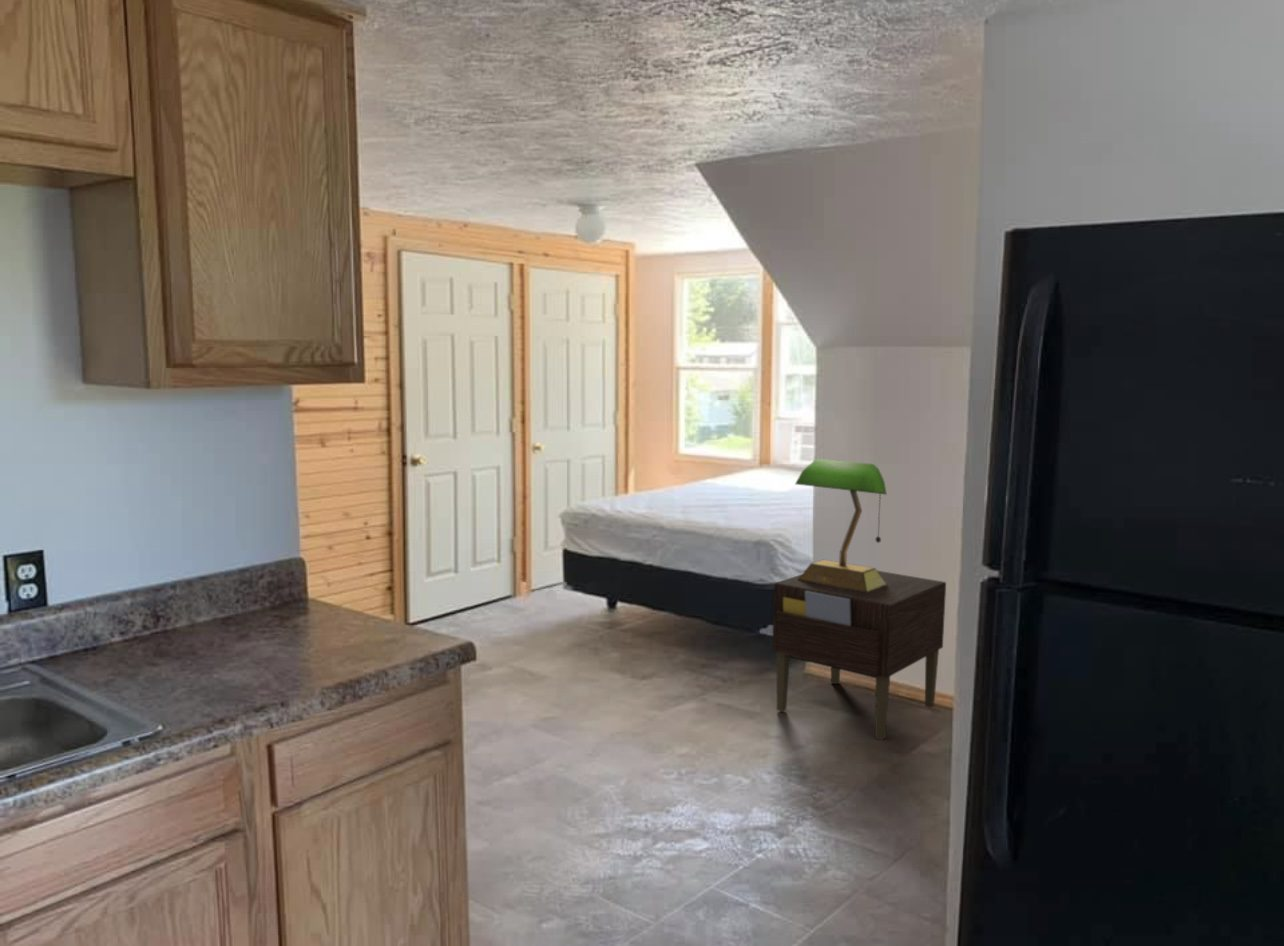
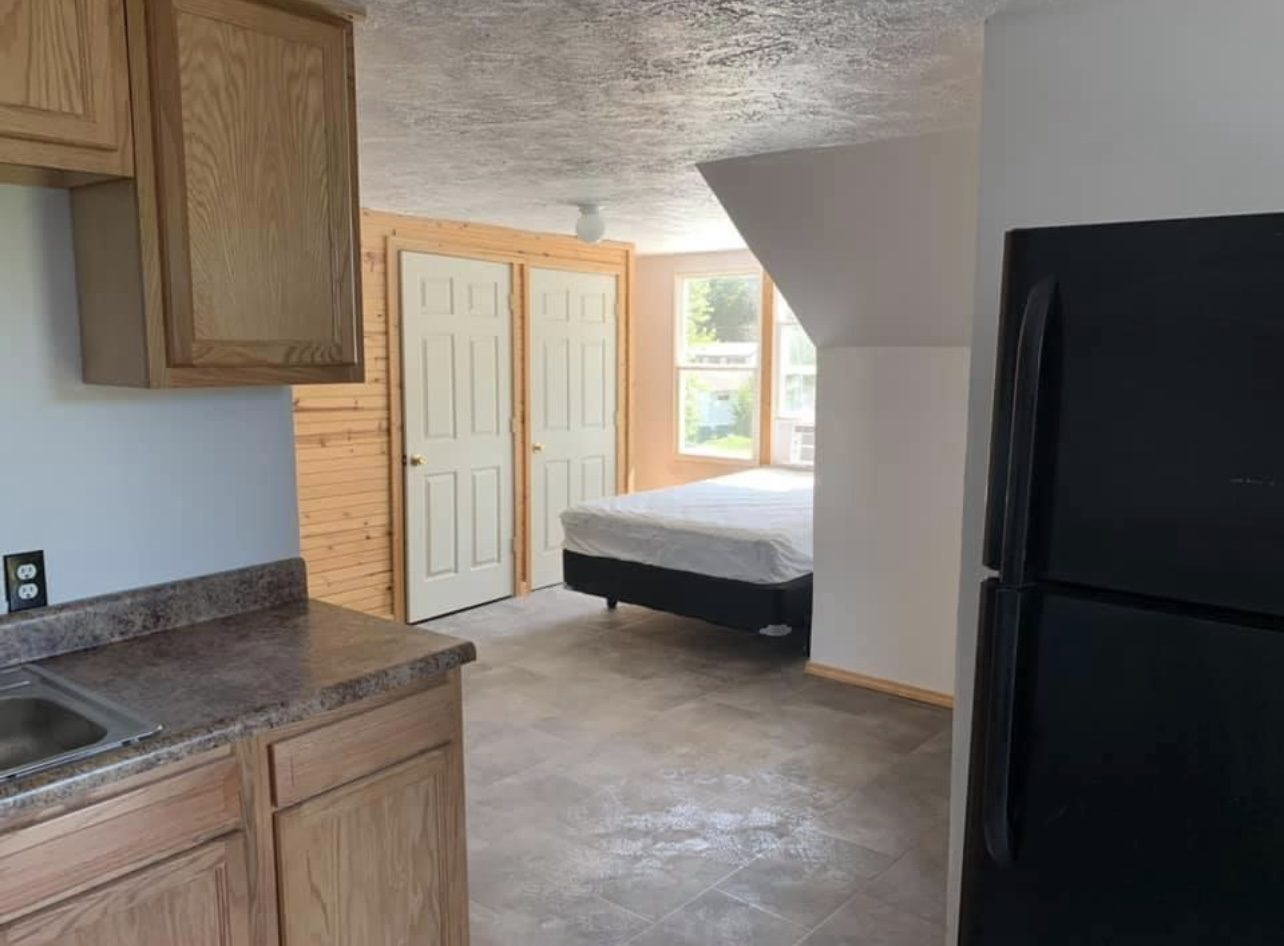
- nightstand [771,570,947,741]
- table lamp [794,458,888,593]
